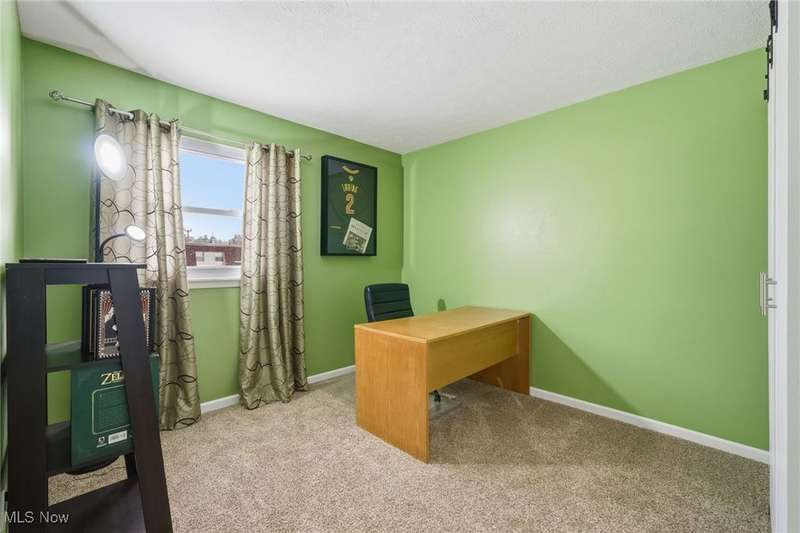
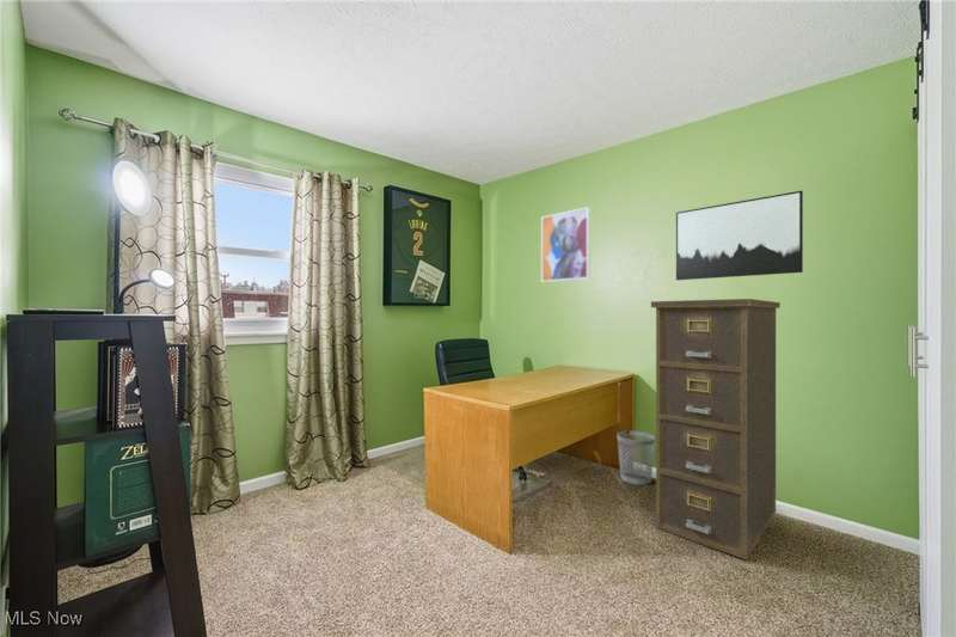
+ filing cabinet [650,298,782,561]
+ wall art [540,206,592,283]
+ wall art [675,190,804,281]
+ wastebasket [615,429,656,486]
